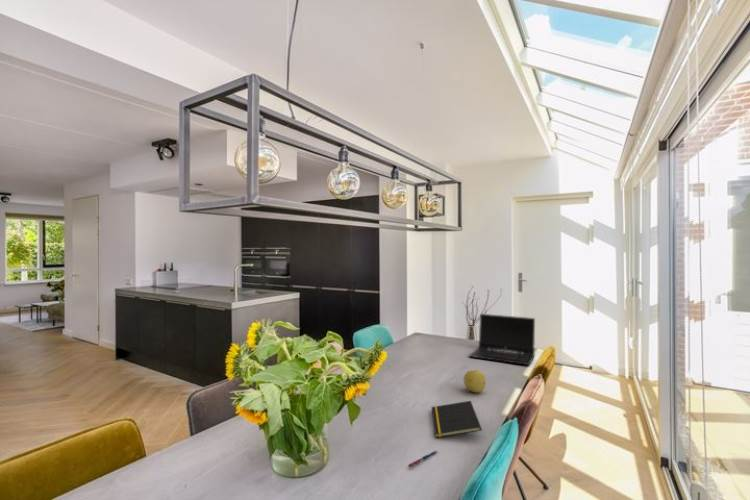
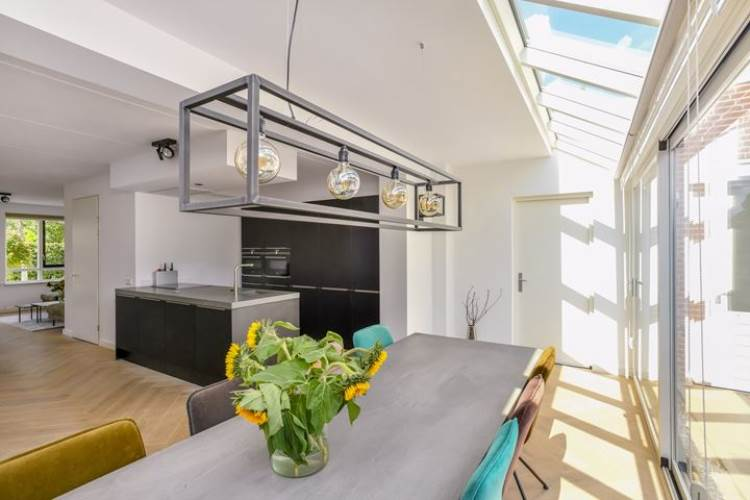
- notepad [431,400,483,439]
- laptop computer [468,313,536,366]
- pen [408,450,439,468]
- fruit [462,369,487,394]
